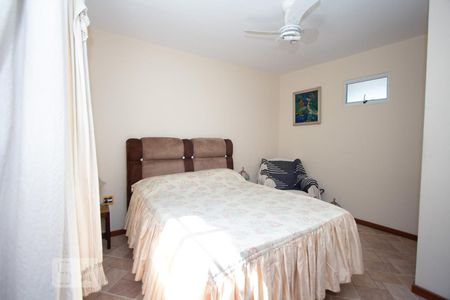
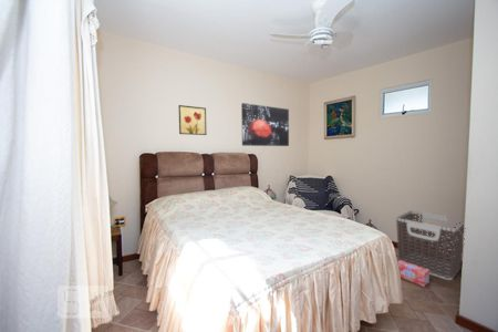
+ box [396,260,430,288]
+ wall art [177,104,207,136]
+ wall art [240,102,290,147]
+ clothes hamper [395,209,465,281]
